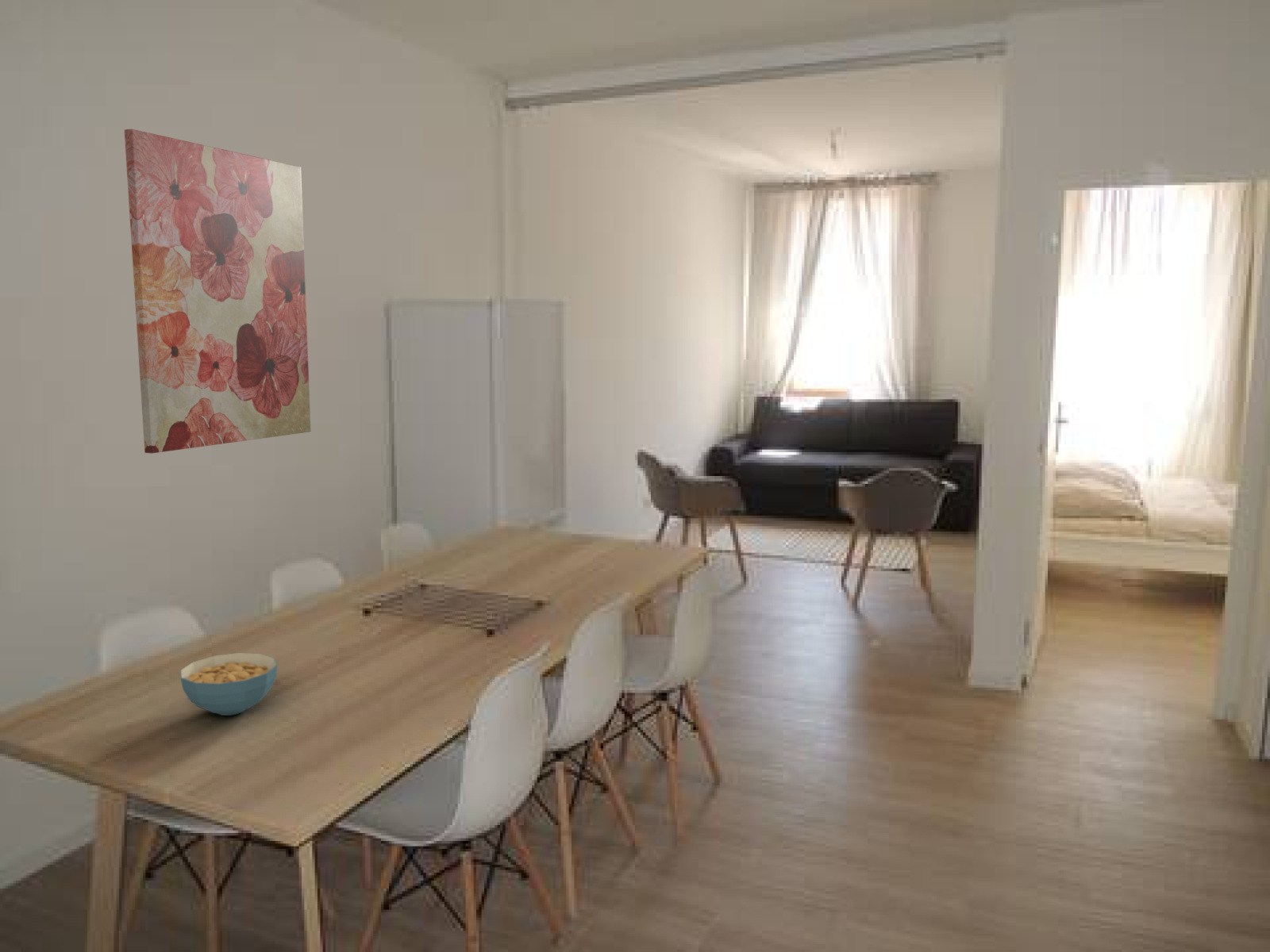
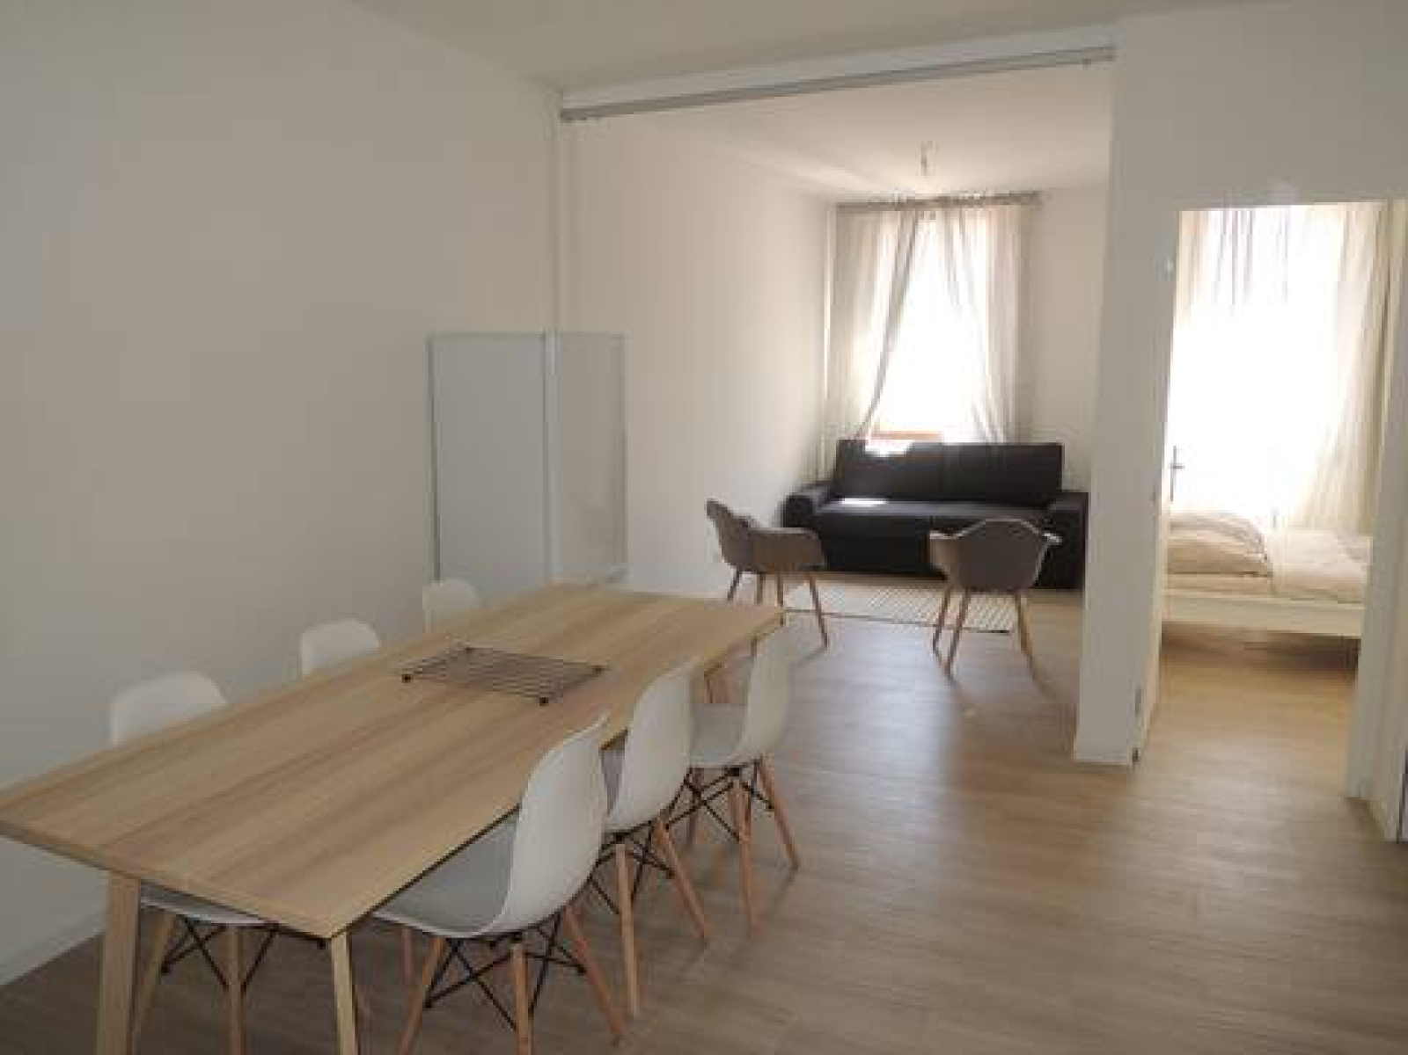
- cereal bowl [179,652,279,716]
- wall art [124,129,312,454]
